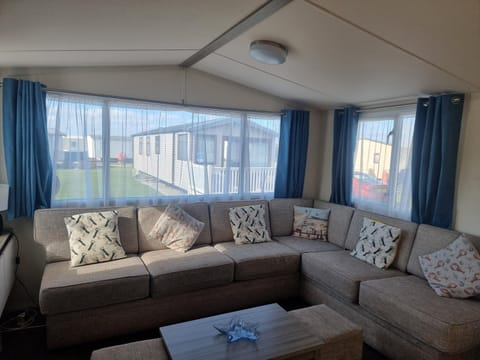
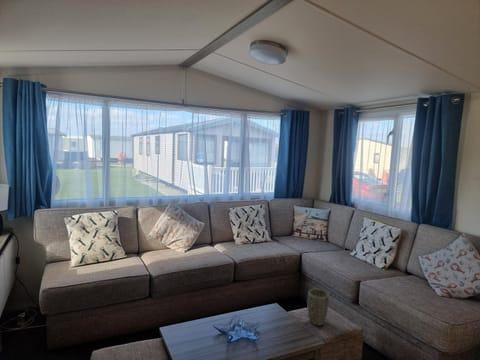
+ plant pot [306,288,330,326]
